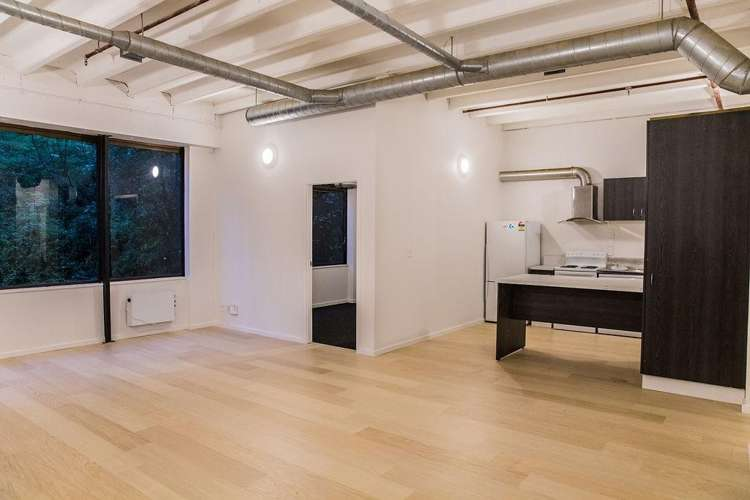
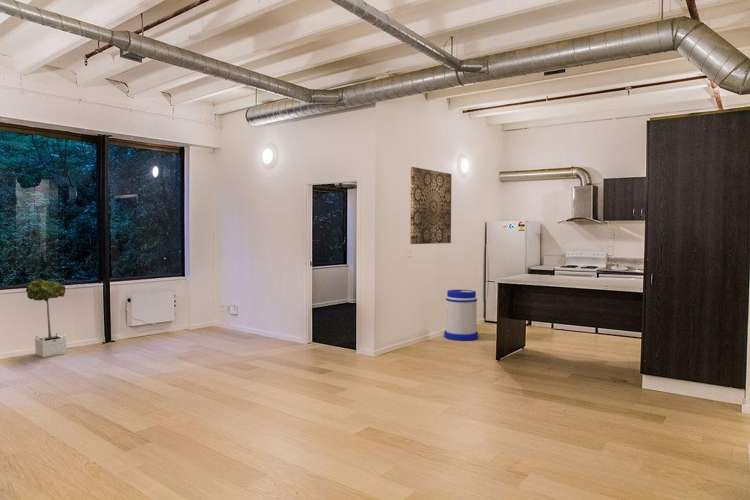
+ trash can [443,289,479,341]
+ wall art [409,166,453,245]
+ potted tree [25,278,67,358]
